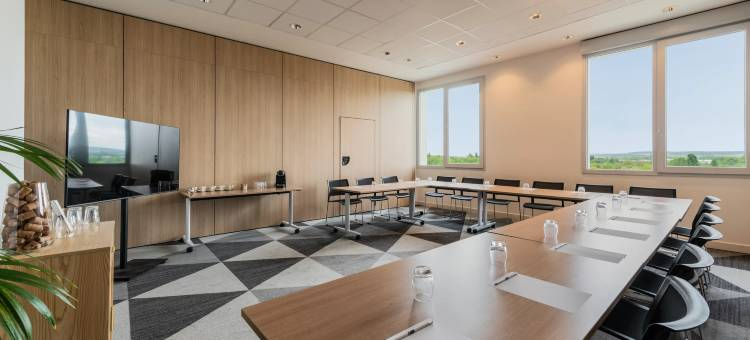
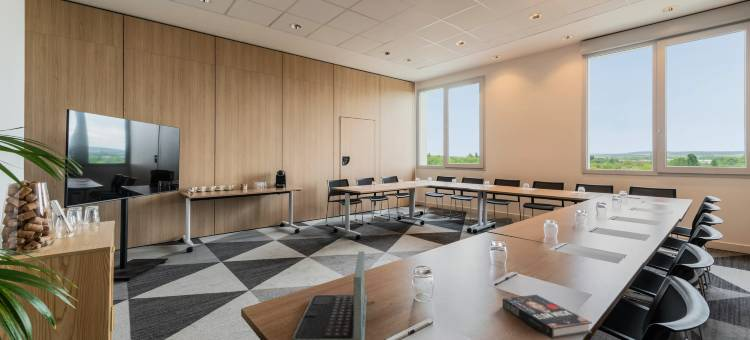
+ laptop [291,250,376,340]
+ book [502,294,593,340]
